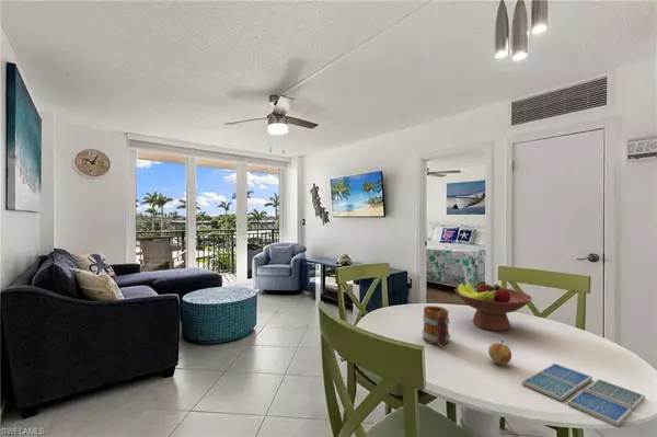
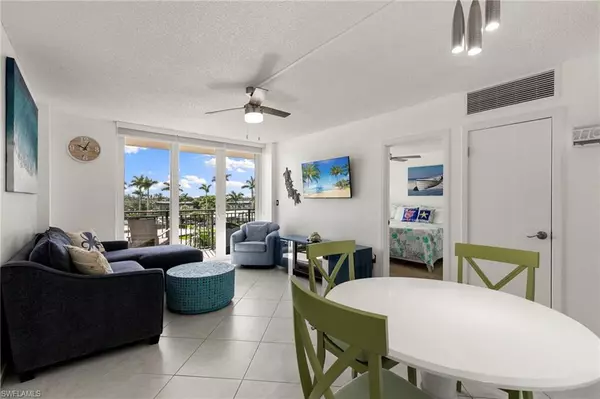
- mug [420,304,451,347]
- fruit bowl [453,280,533,332]
- apple [487,340,512,366]
- drink coaster [521,363,646,428]
